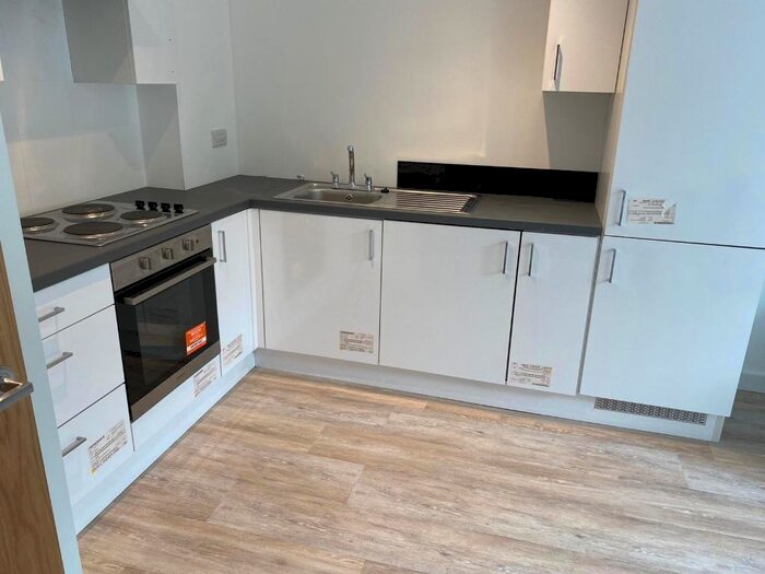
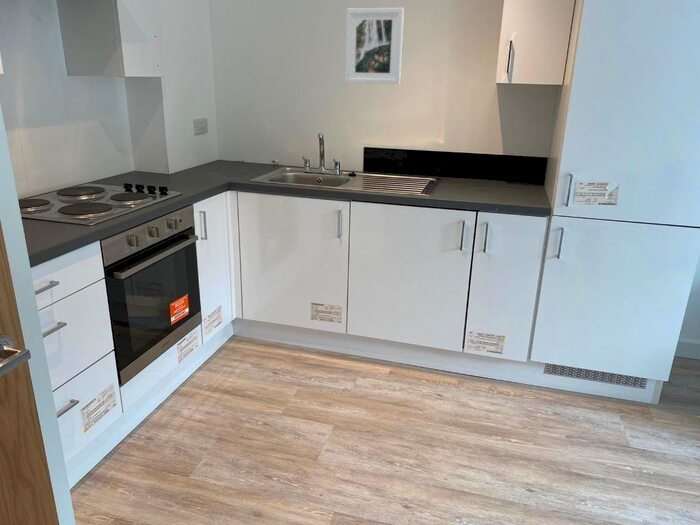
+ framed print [344,7,405,85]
